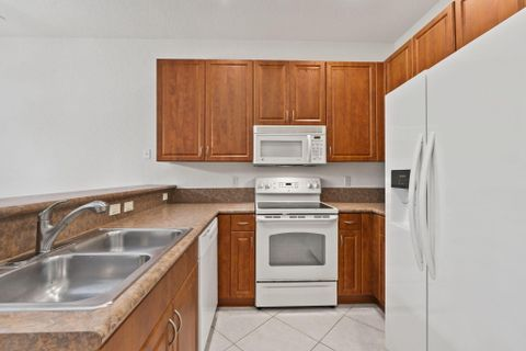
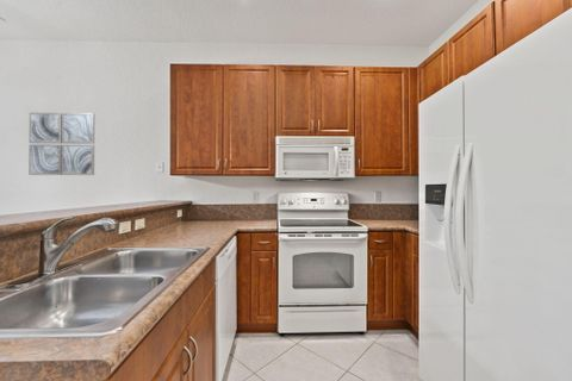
+ wall art [27,112,95,176]
